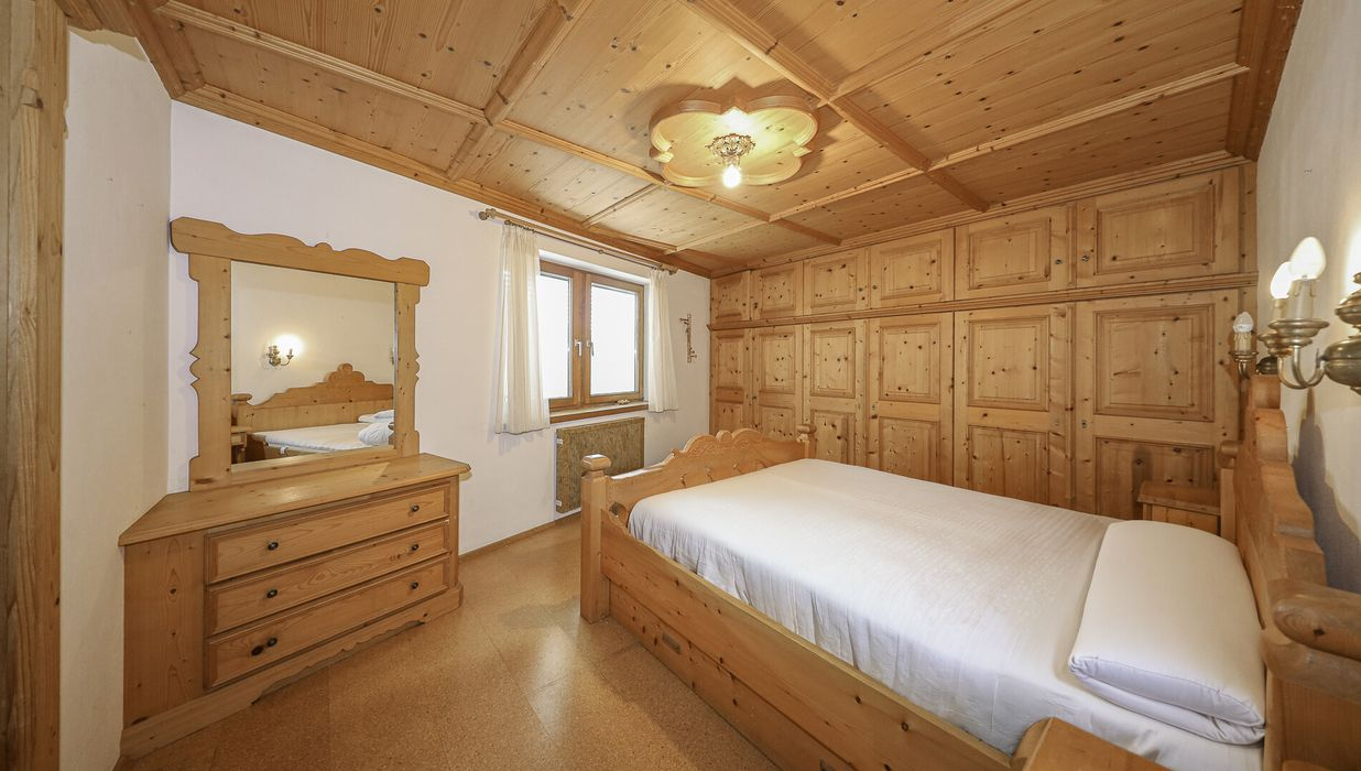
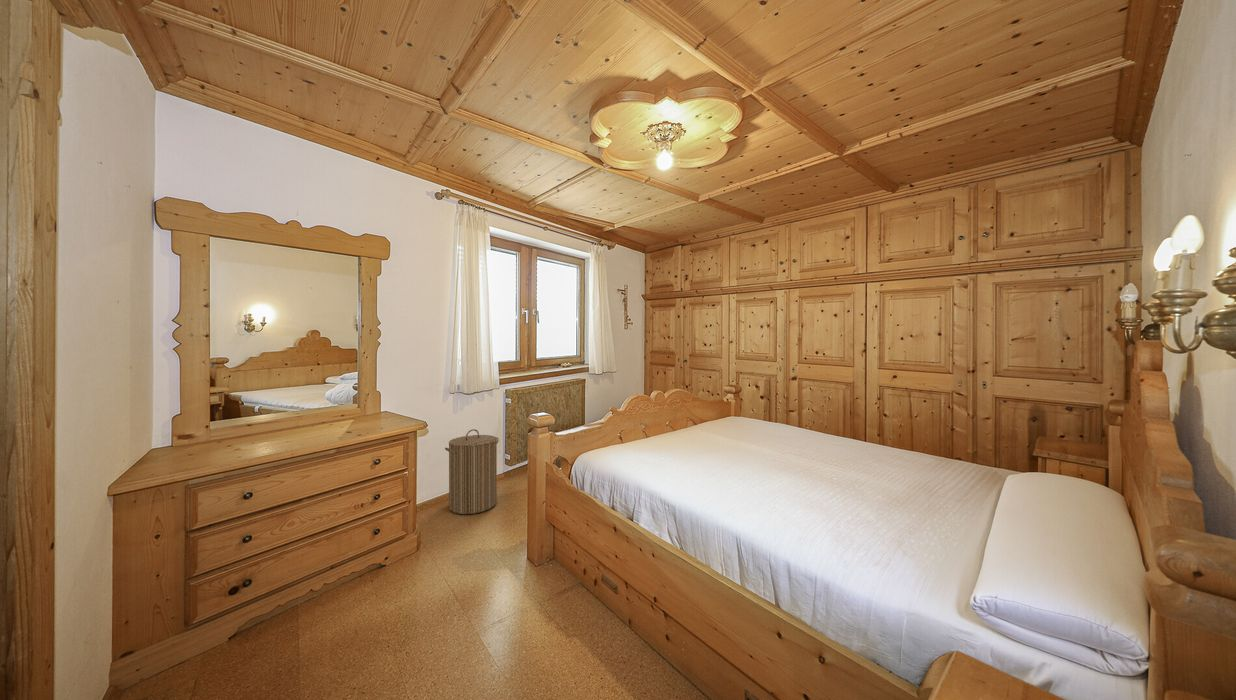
+ laundry hamper [444,428,500,515]
